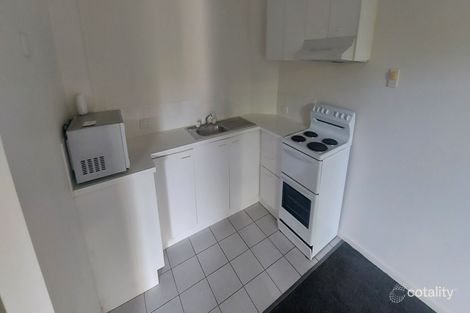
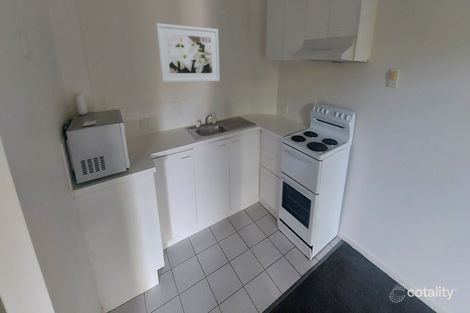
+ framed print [155,22,221,83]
